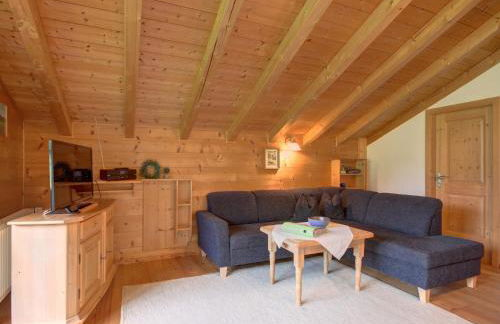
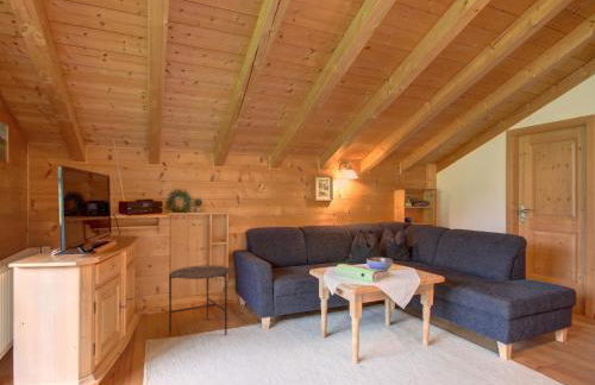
+ side table [168,264,232,337]
